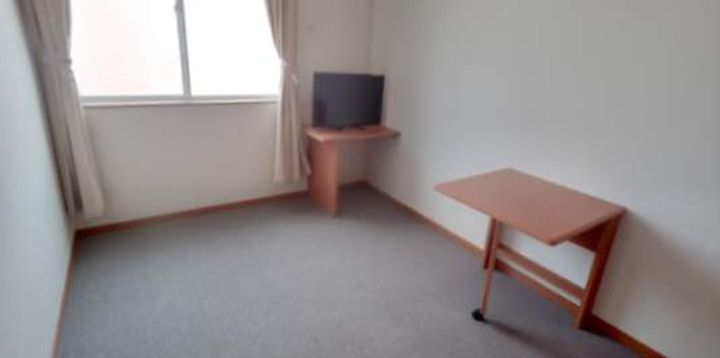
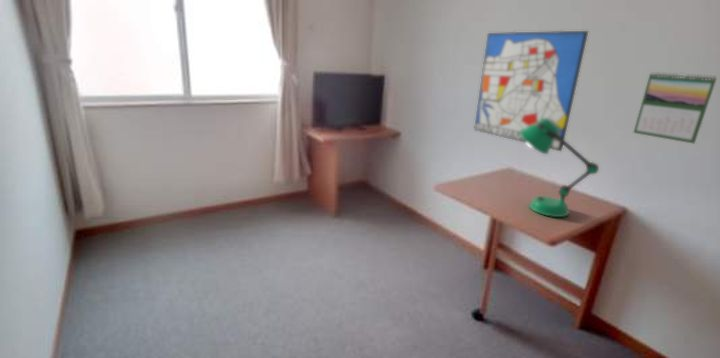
+ wall art [473,30,589,152]
+ calendar [632,71,718,145]
+ desk lamp [520,118,600,218]
